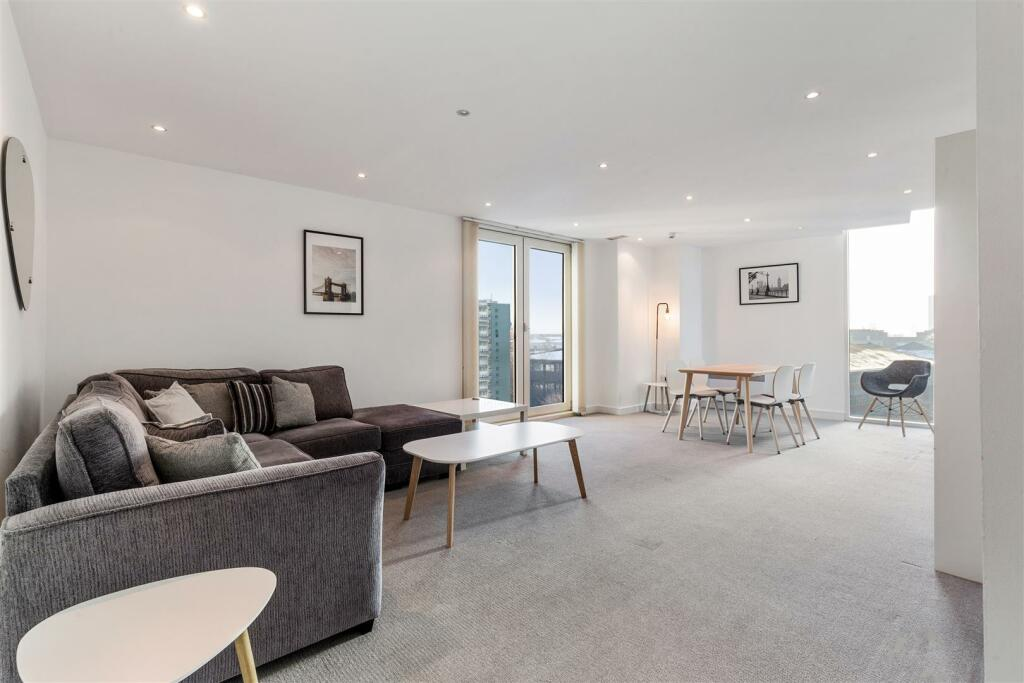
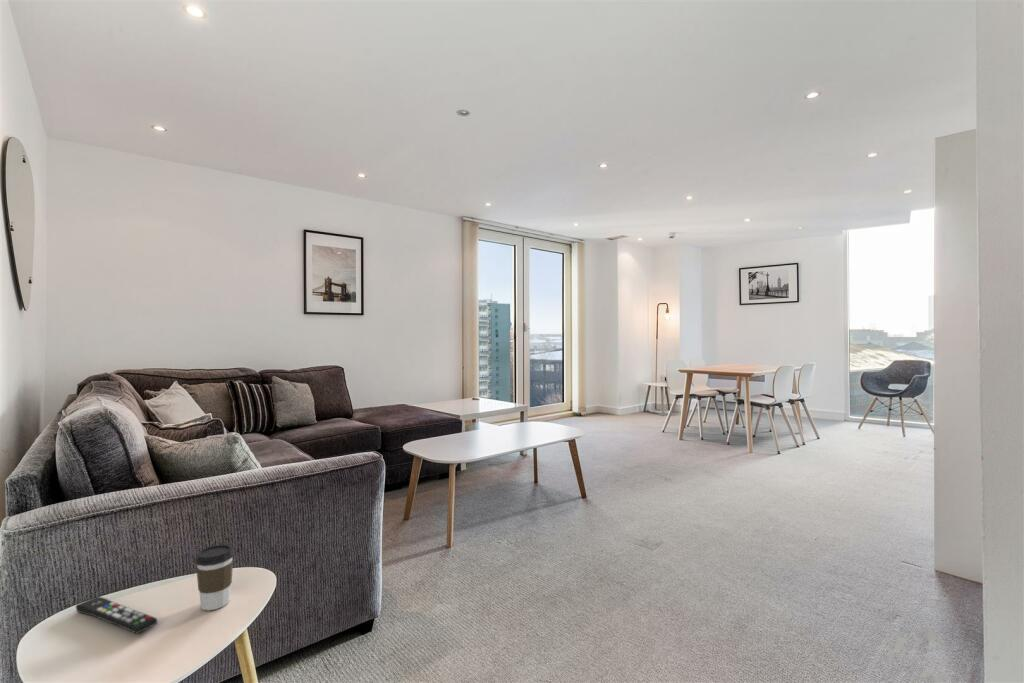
+ remote control [75,595,159,635]
+ coffee cup [194,543,235,611]
